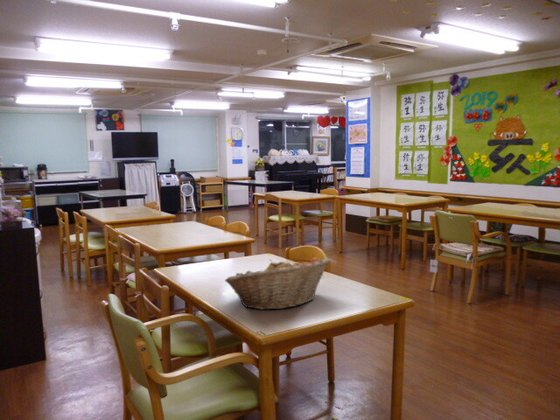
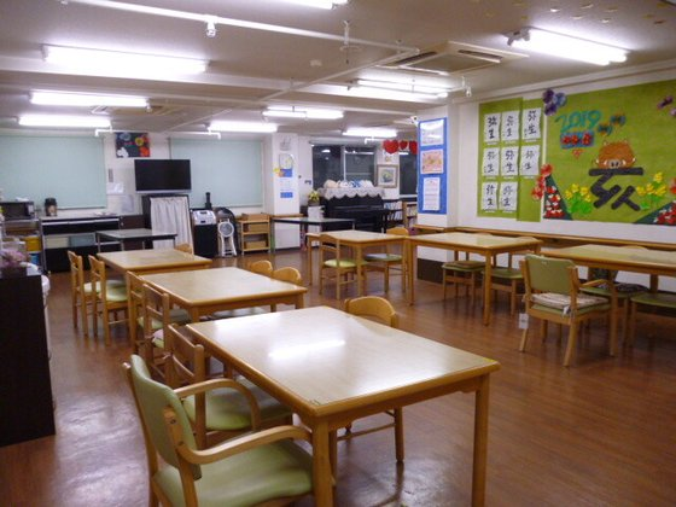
- fruit basket [224,257,332,311]
